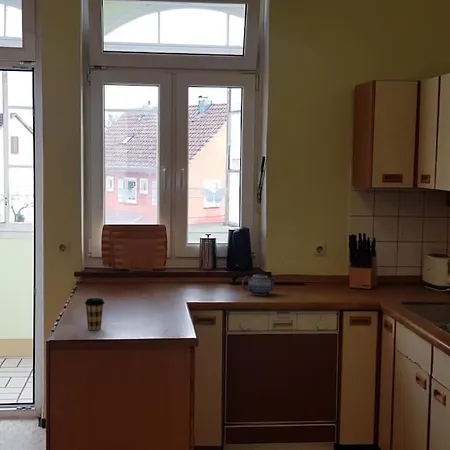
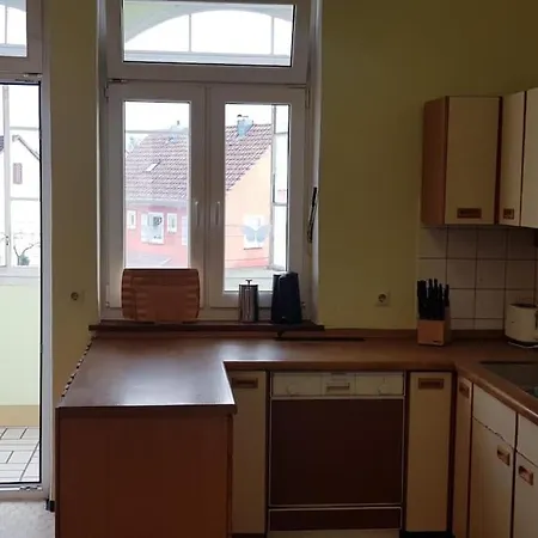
- coffee cup [84,297,106,331]
- teapot [241,271,278,296]
